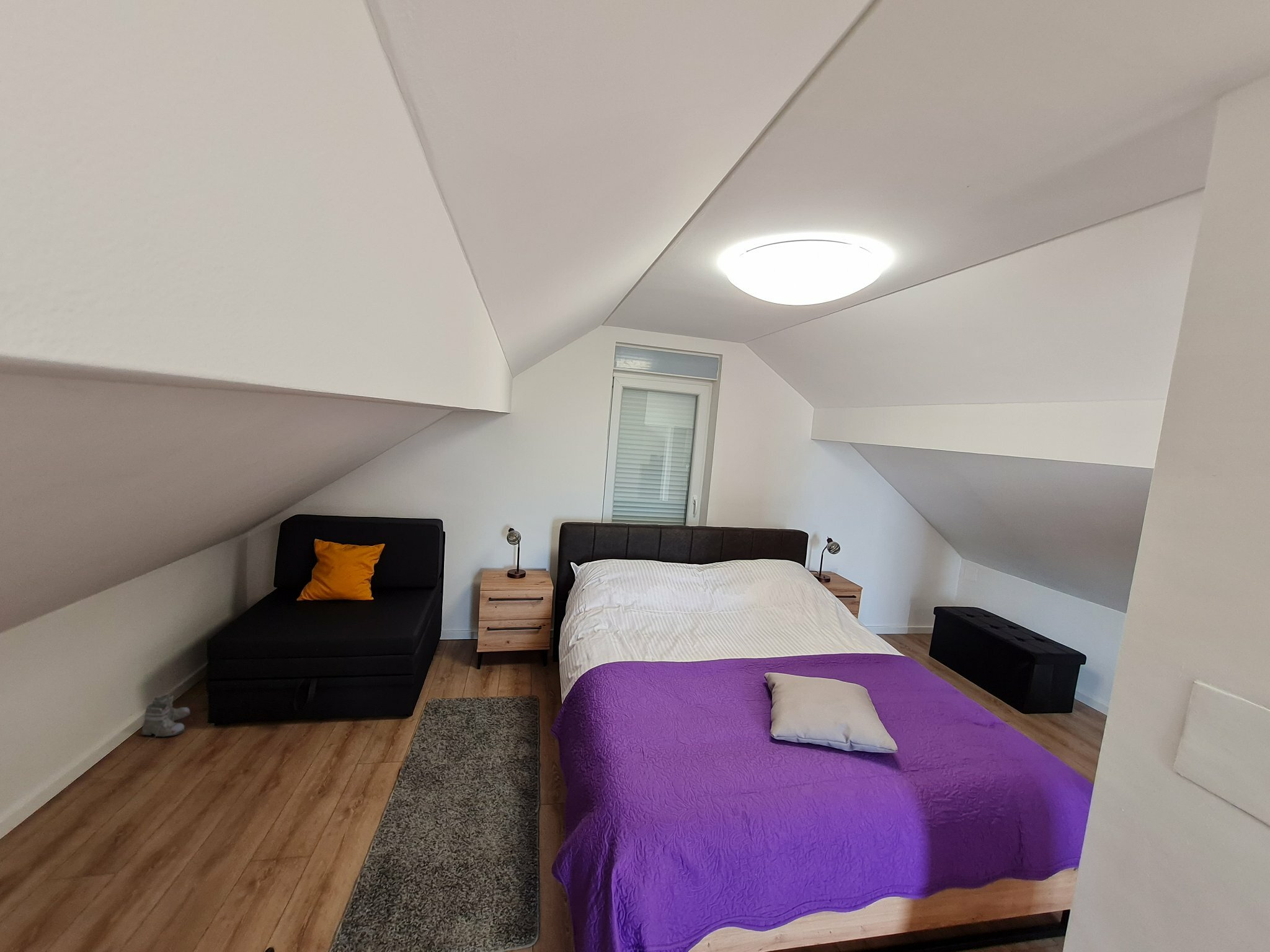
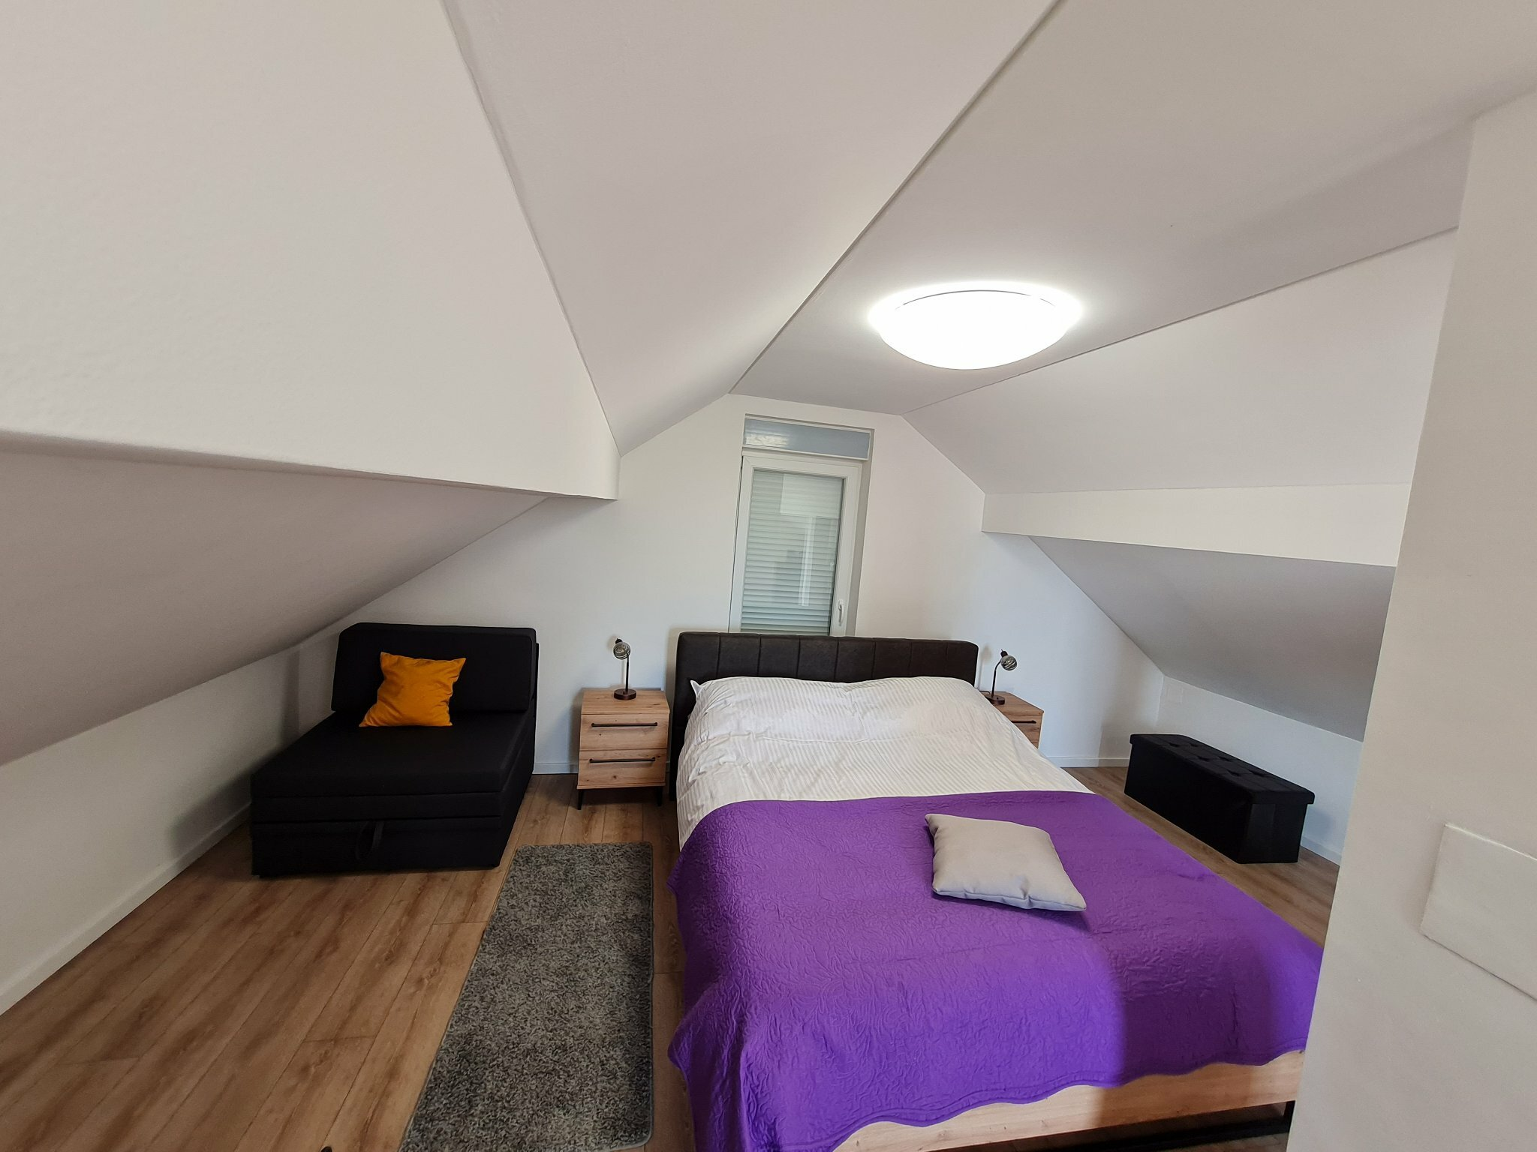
- boots [140,693,191,742]
